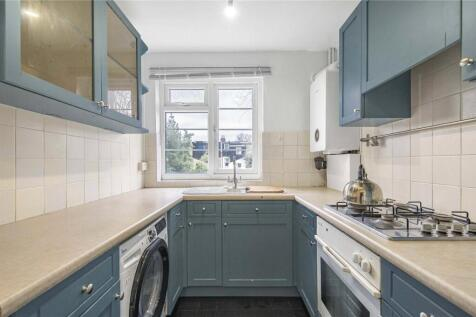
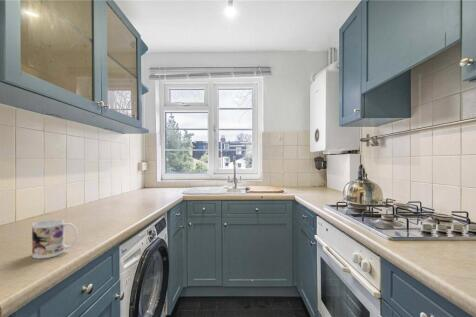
+ mug [31,218,78,260]
